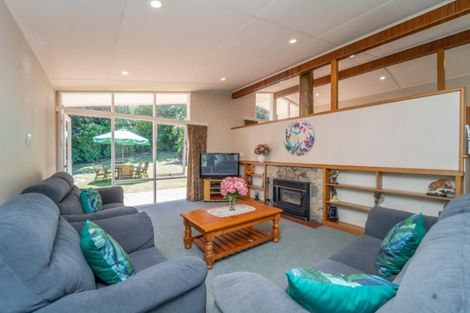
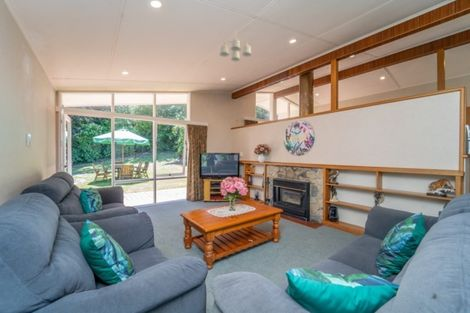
+ ceiling light fixture [219,29,253,62]
